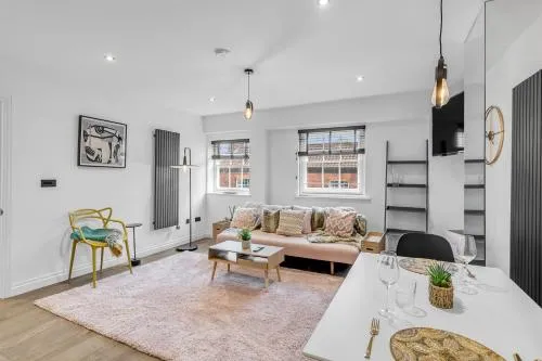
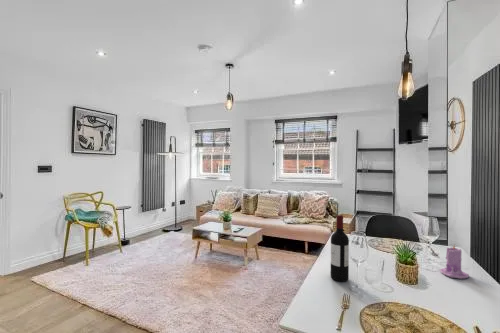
+ candle [439,243,470,280]
+ wine bottle [330,214,350,282]
